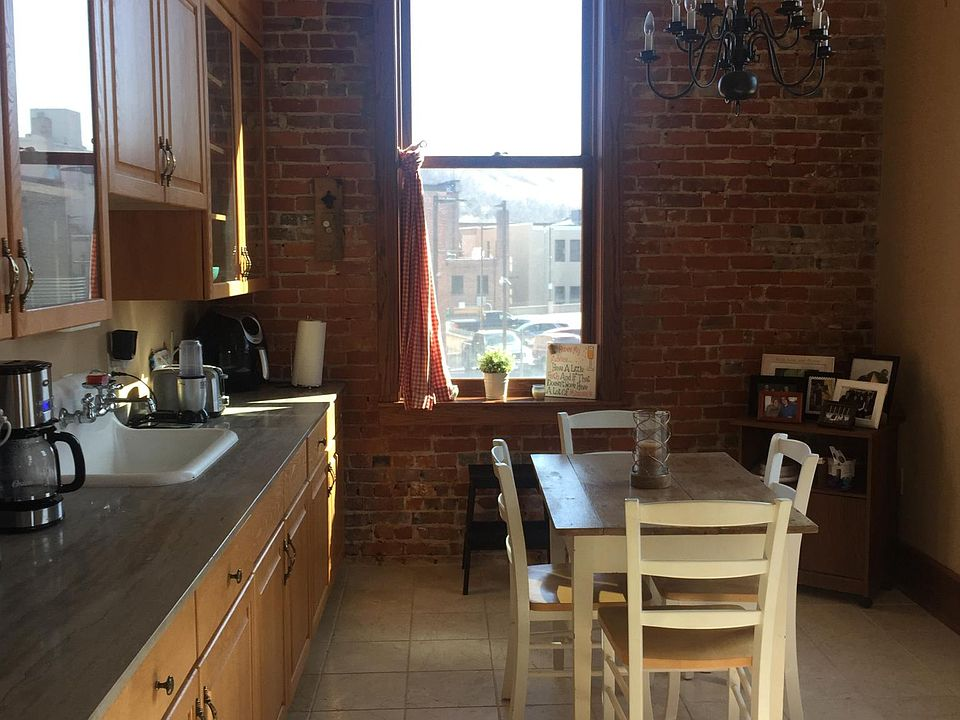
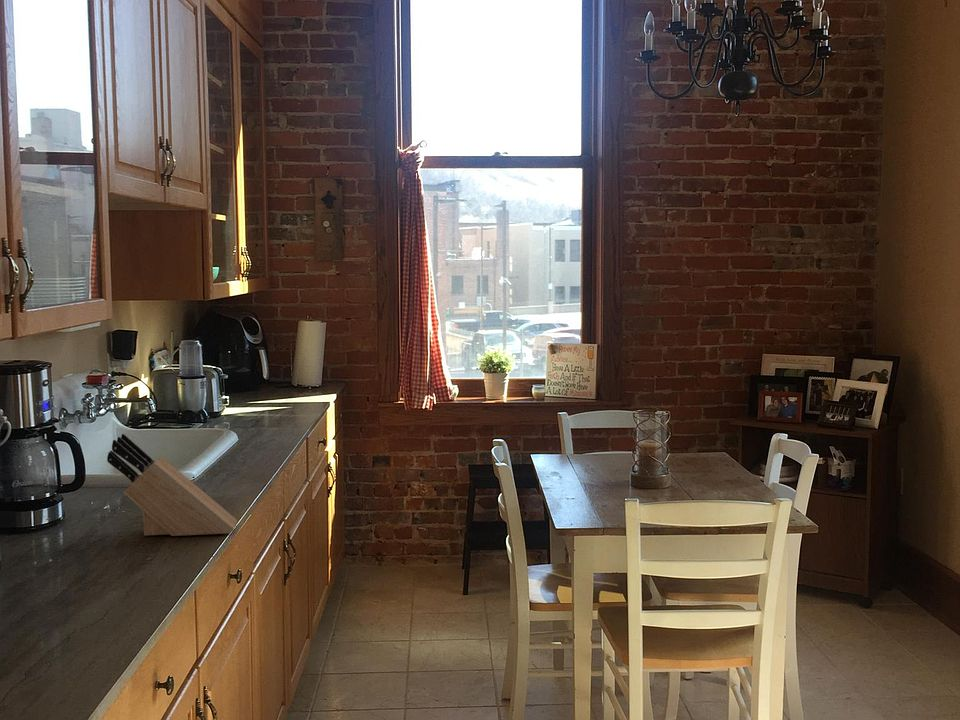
+ knife block [106,433,238,537]
